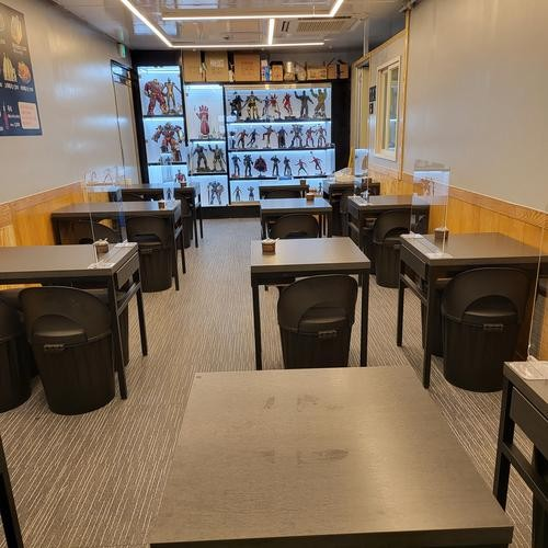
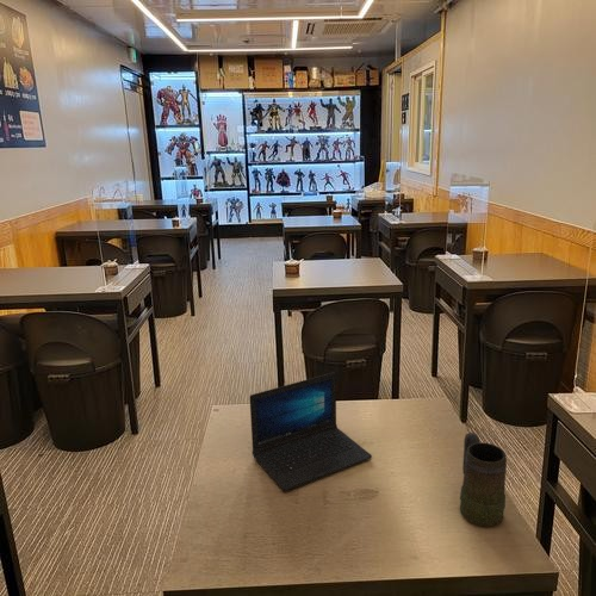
+ laptop [249,371,373,492]
+ mug [459,432,508,528]
